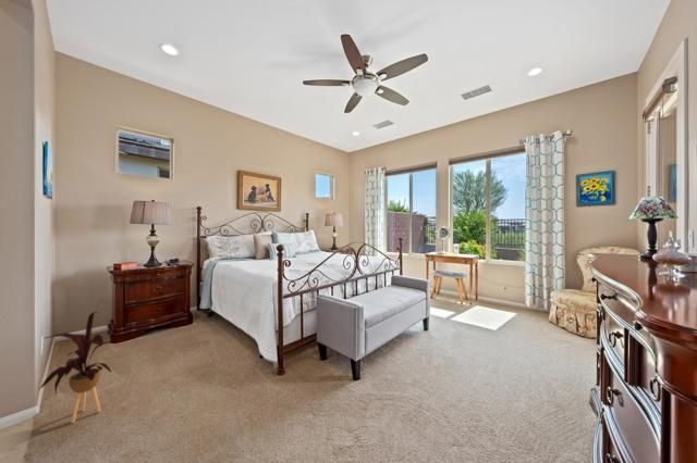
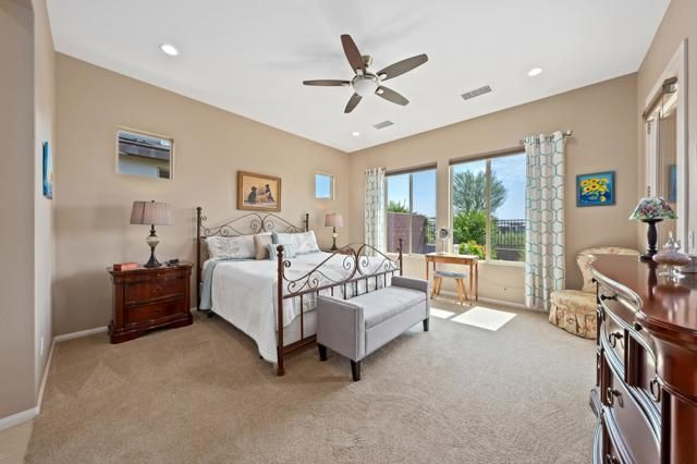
- house plant [37,311,112,424]
